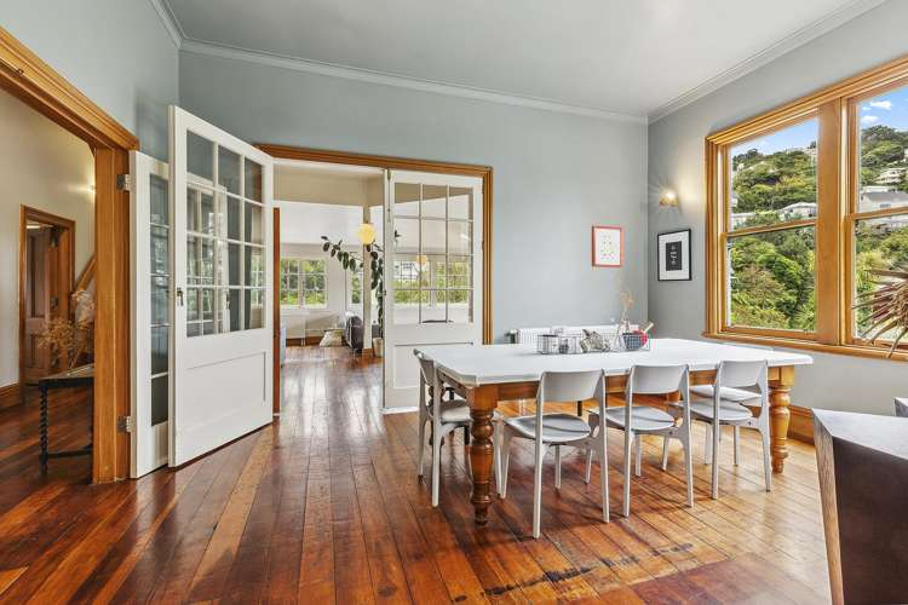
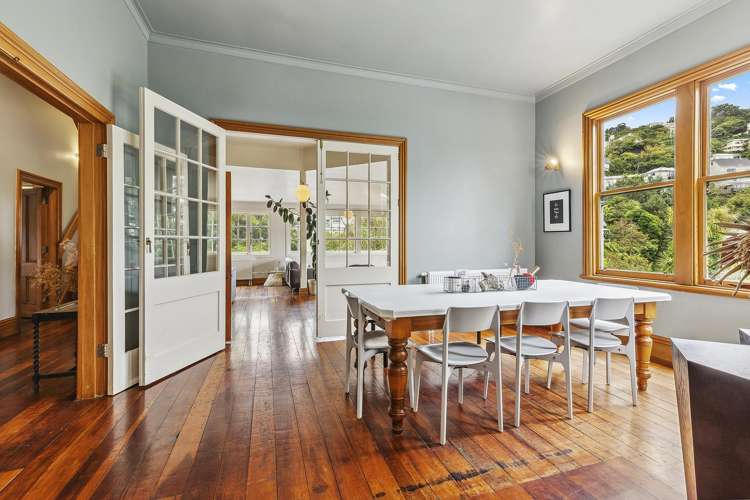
- wall art [591,225,623,269]
